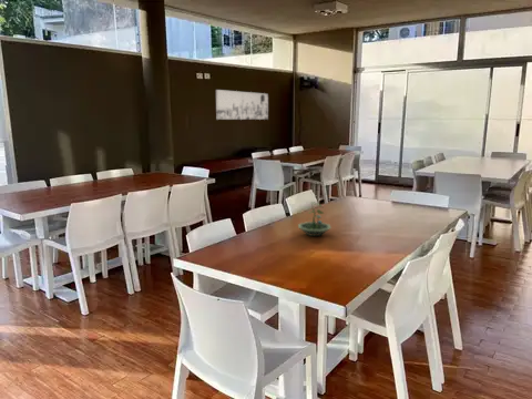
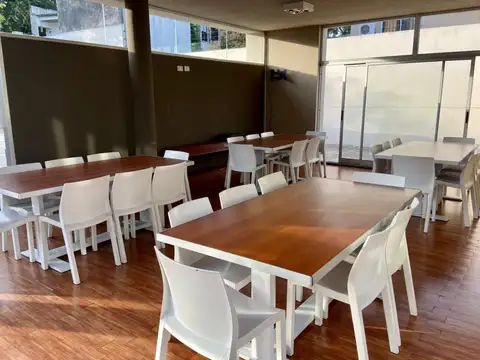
- terrarium [297,201,332,237]
- wall art [215,89,269,121]
